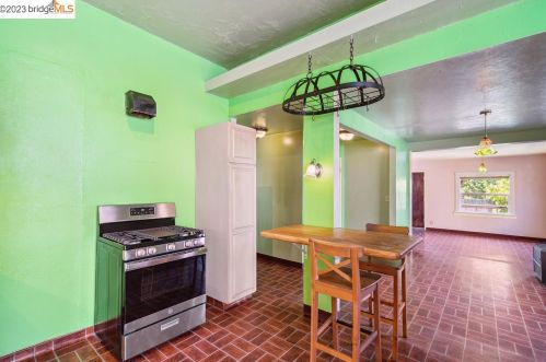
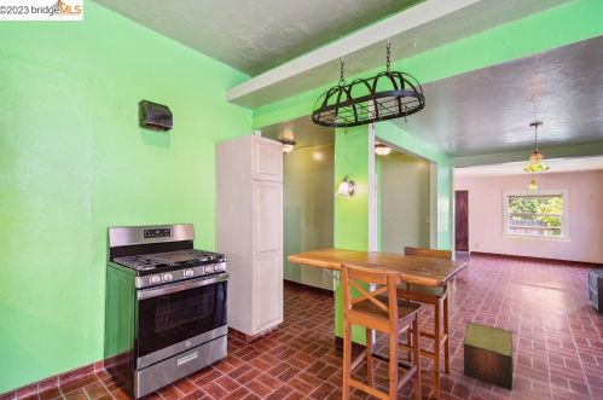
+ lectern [463,320,514,393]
